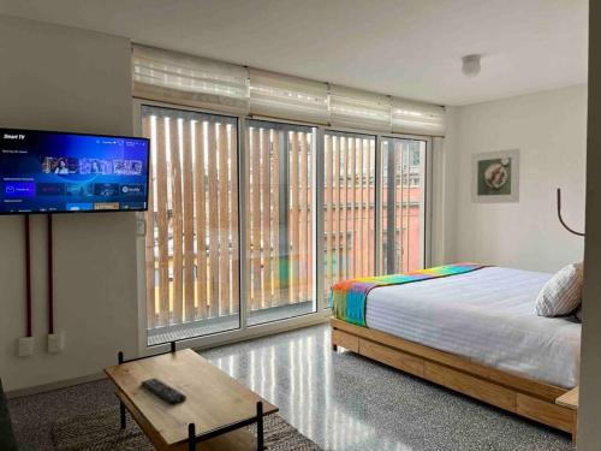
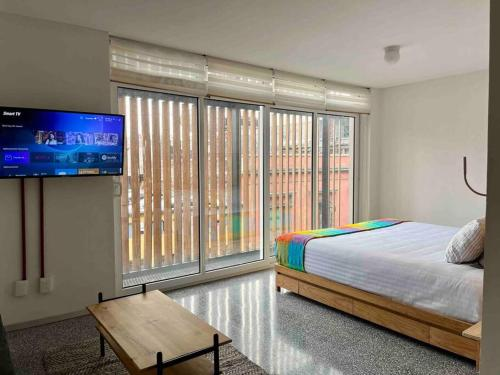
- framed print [469,147,522,204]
- remote control [139,376,188,405]
